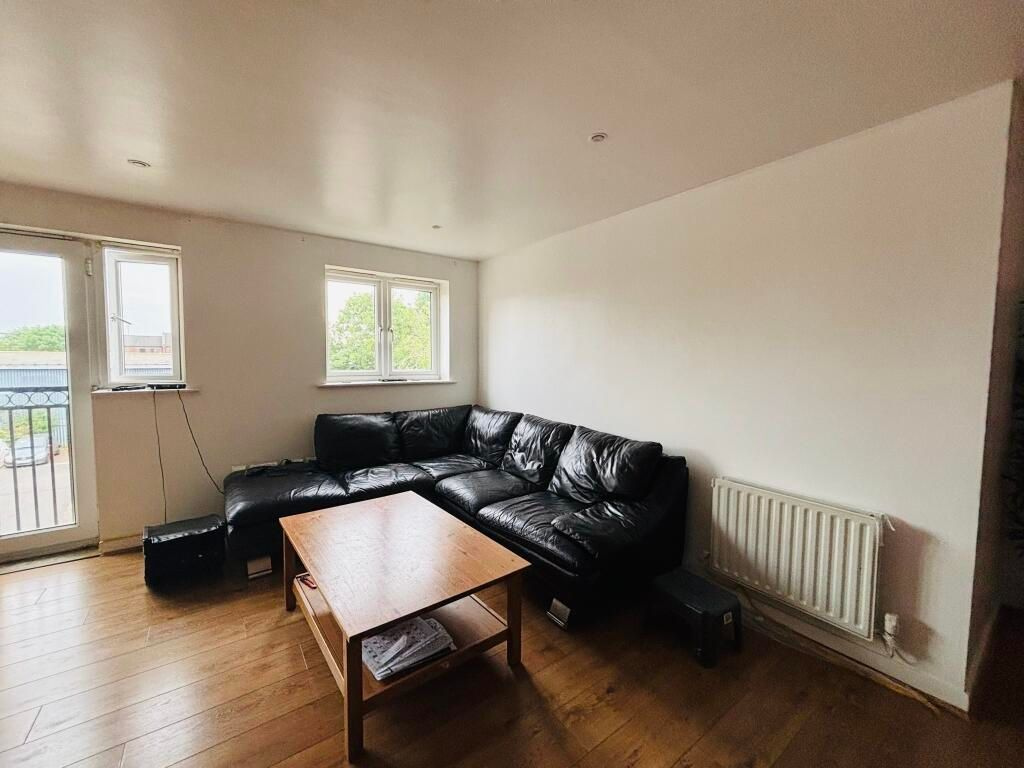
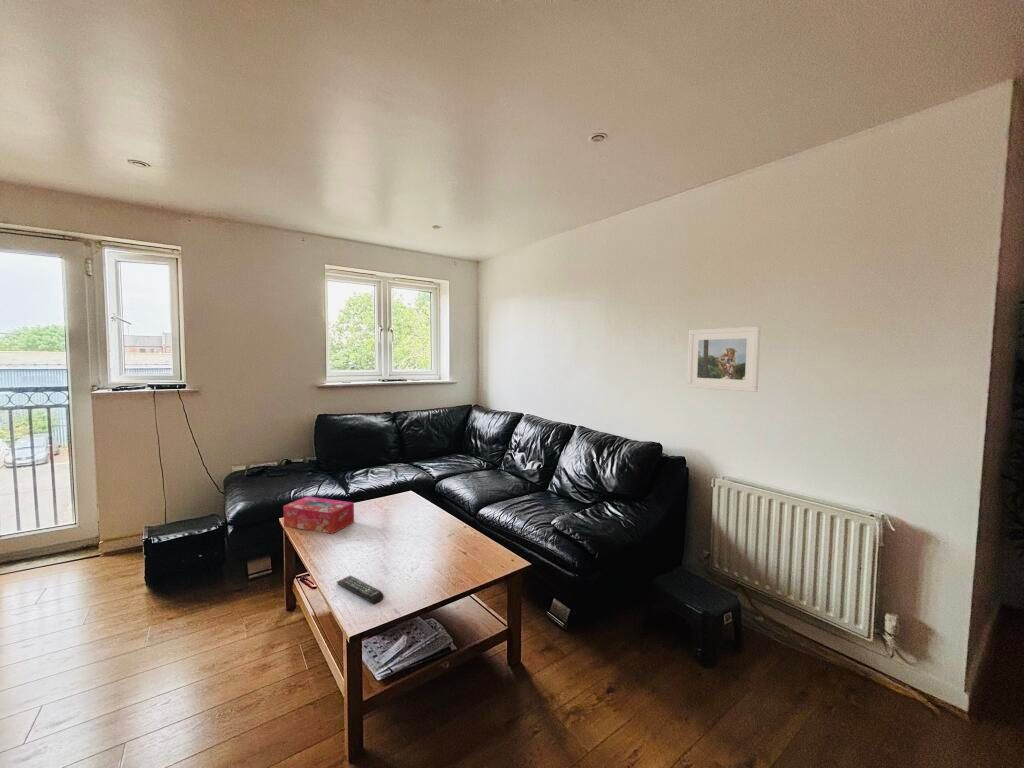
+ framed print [686,325,762,393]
+ tissue box [282,495,355,535]
+ remote control [336,574,384,605]
